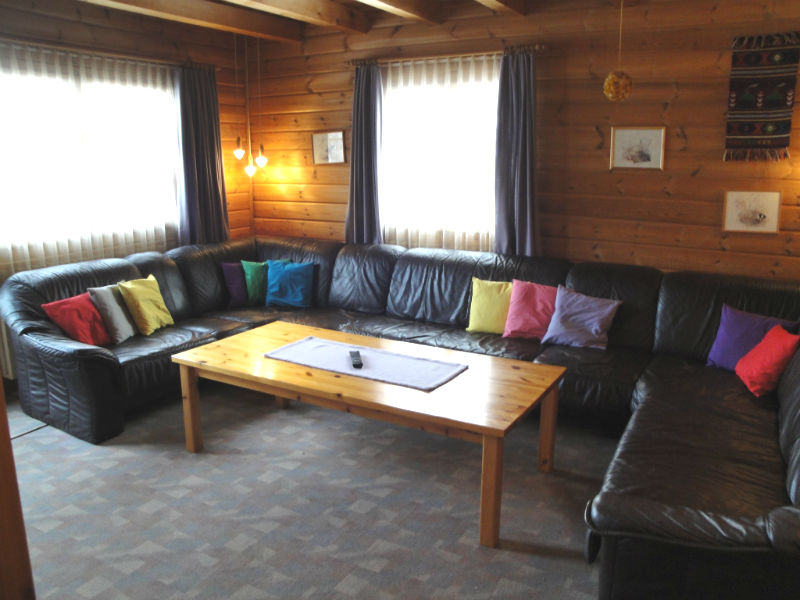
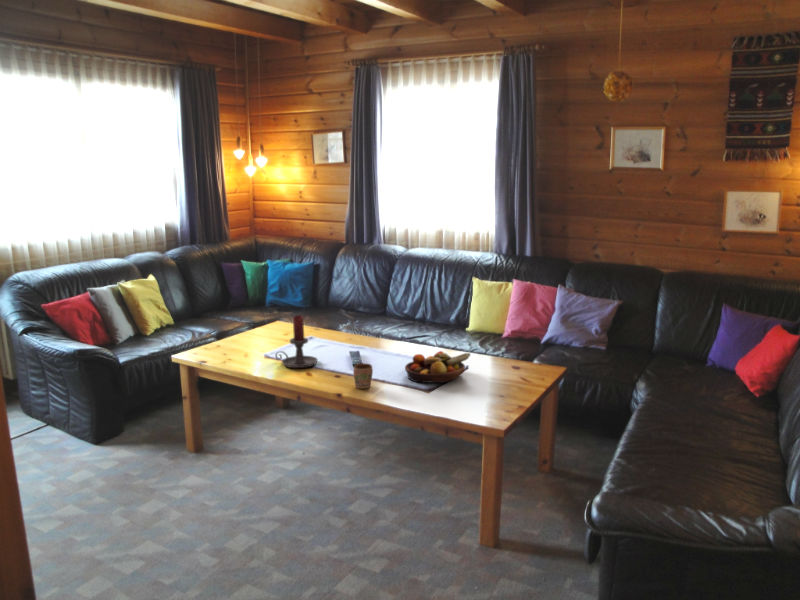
+ fruit bowl [404,350,471,384]
+ mug [352,363,374,390]
+ candle holder [274,314,319,369]
